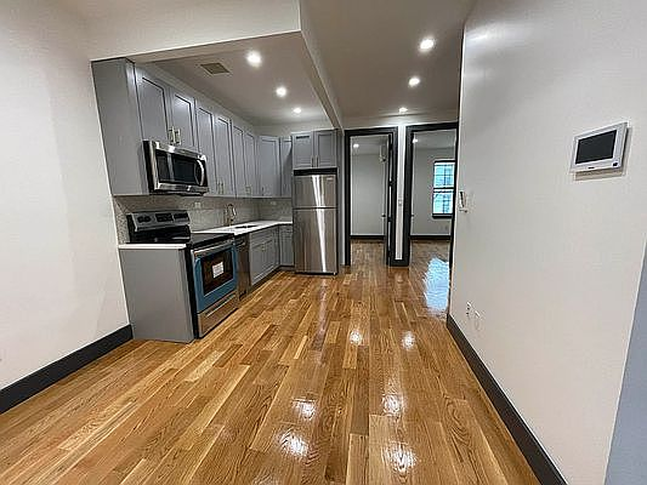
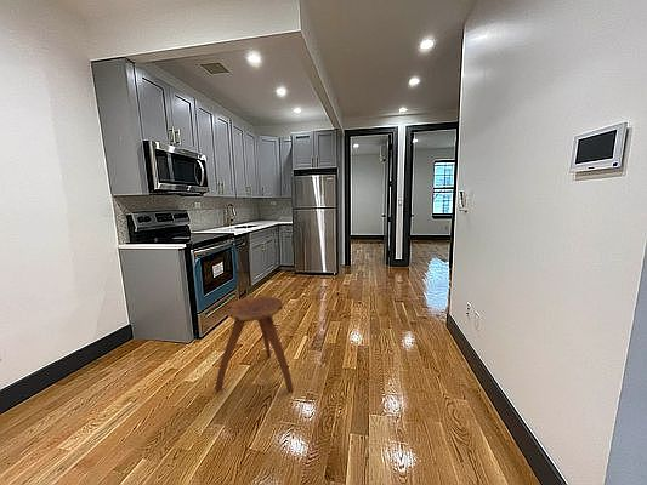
+ stool [215,295,294,393]
